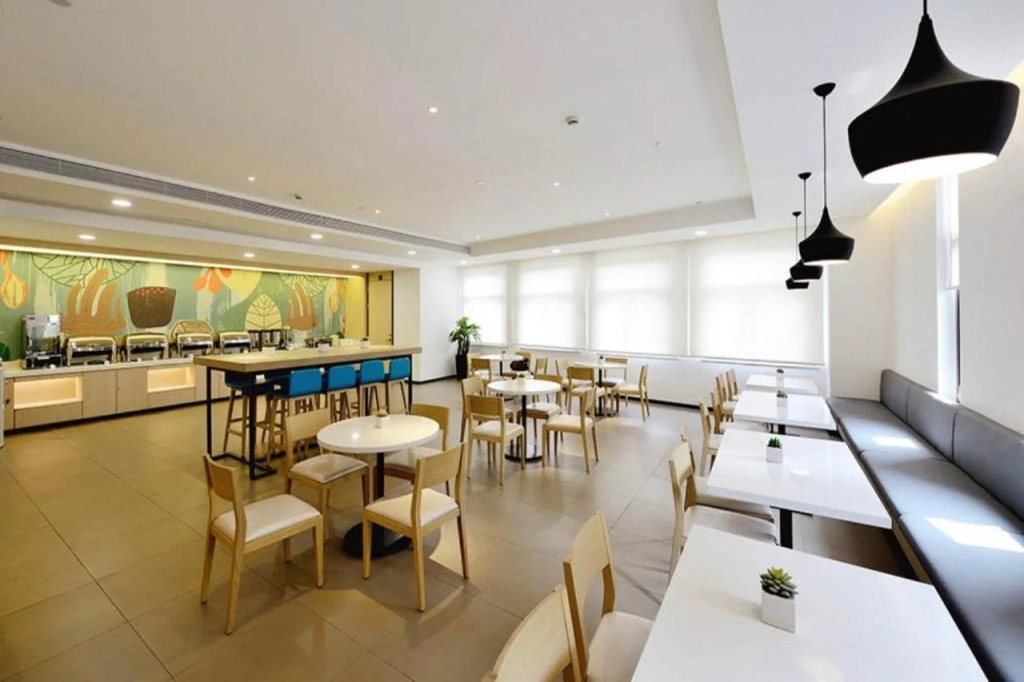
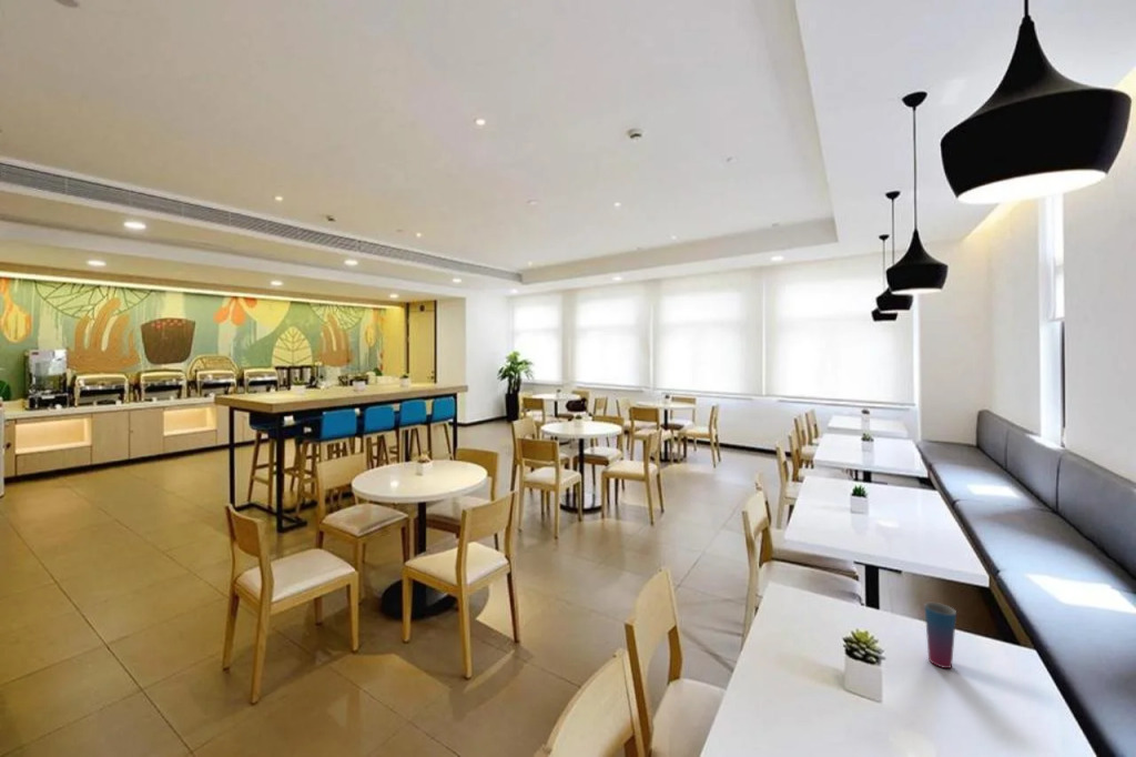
+ cup [923,602,957,669]
